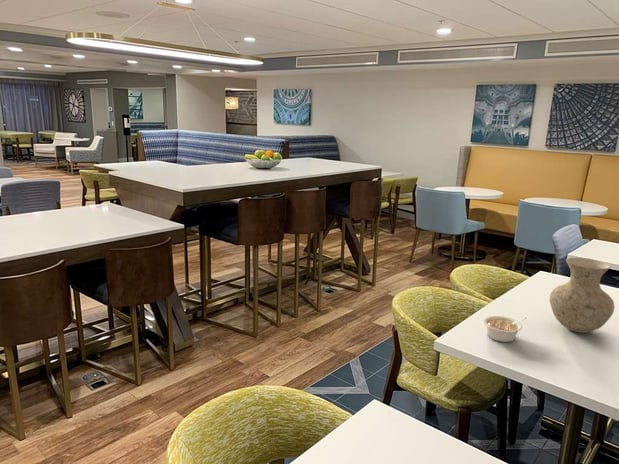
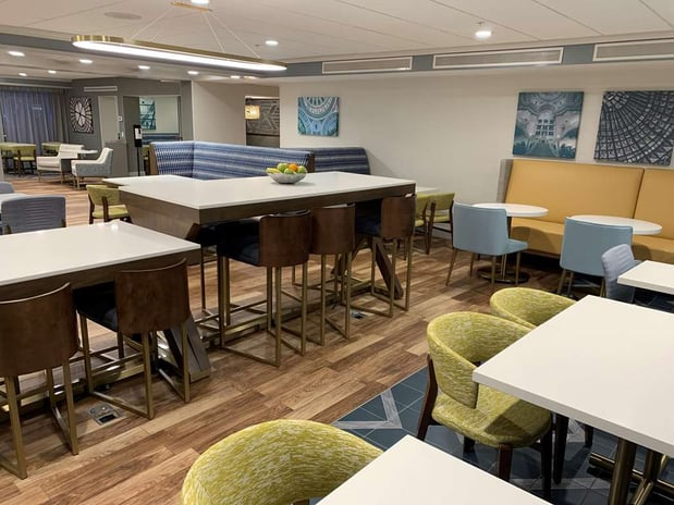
- vase [549,257,616,334]
- legume [482,315,527,343]
